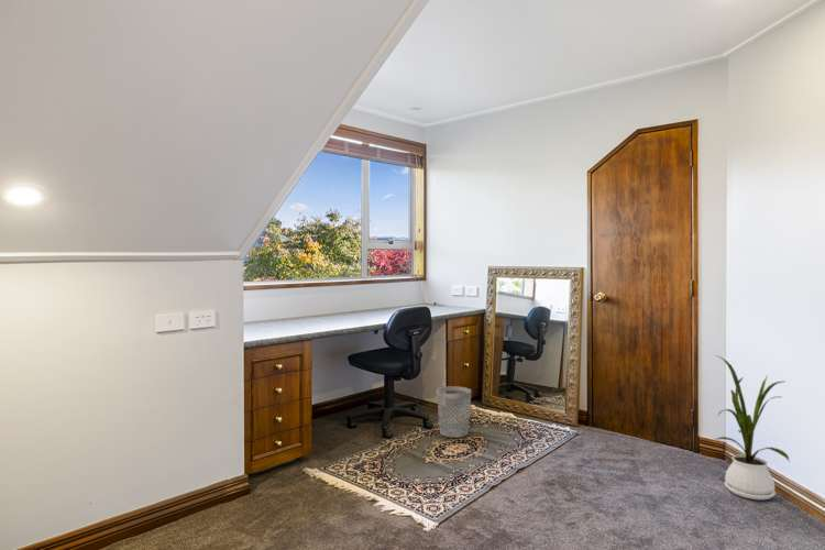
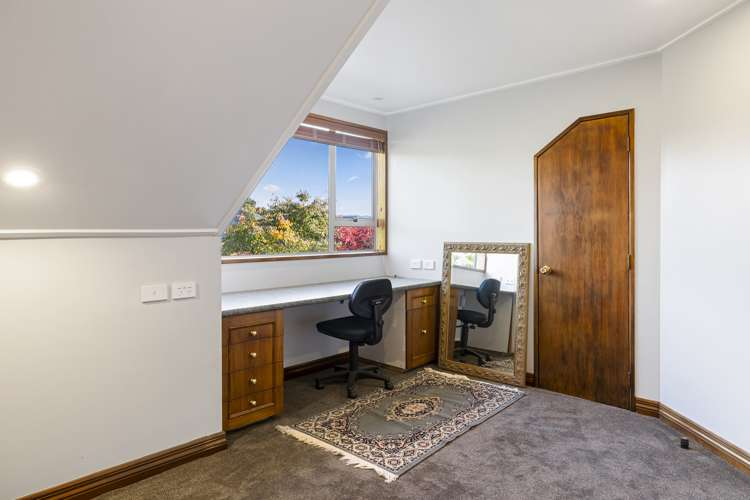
- wastebasket [436,385,472,439]
- house plant [714,354,791,501]
